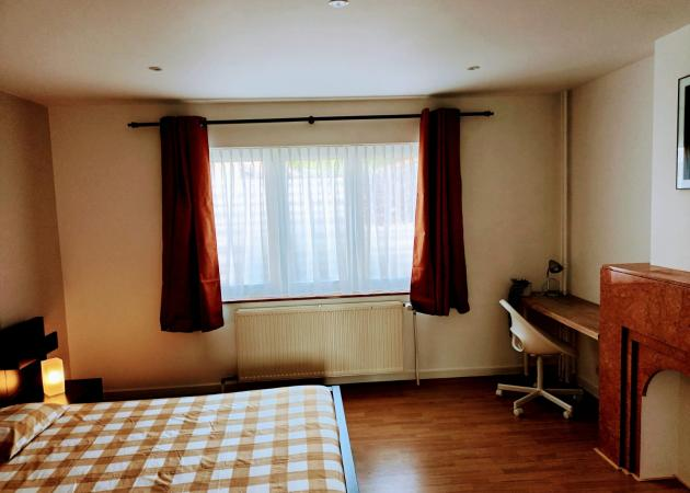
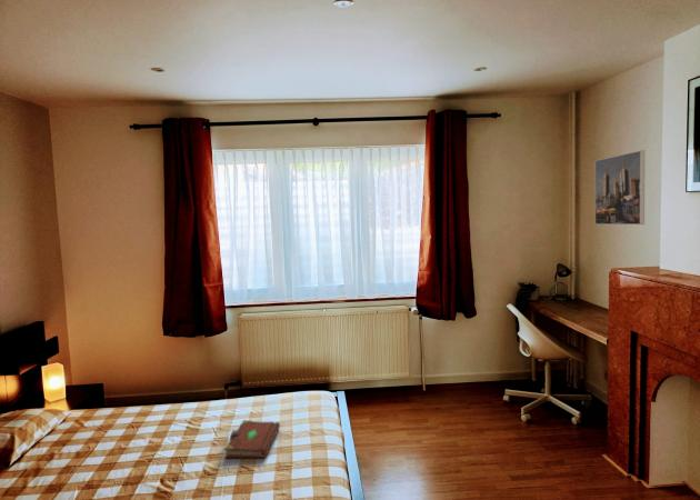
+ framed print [594,149,646,226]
+ book [222,419,281,459]
